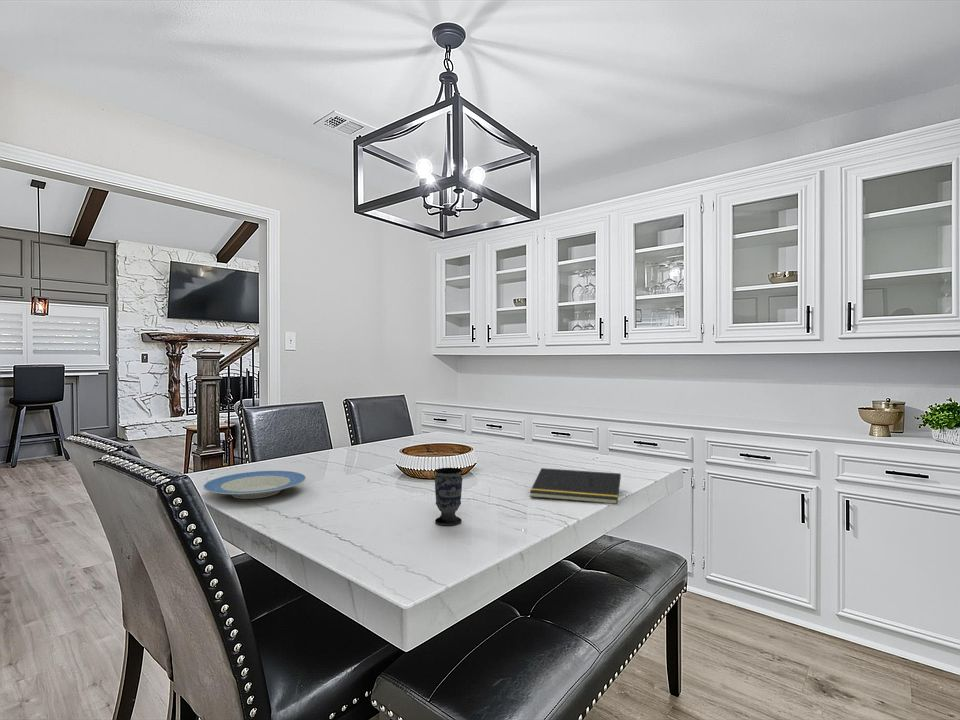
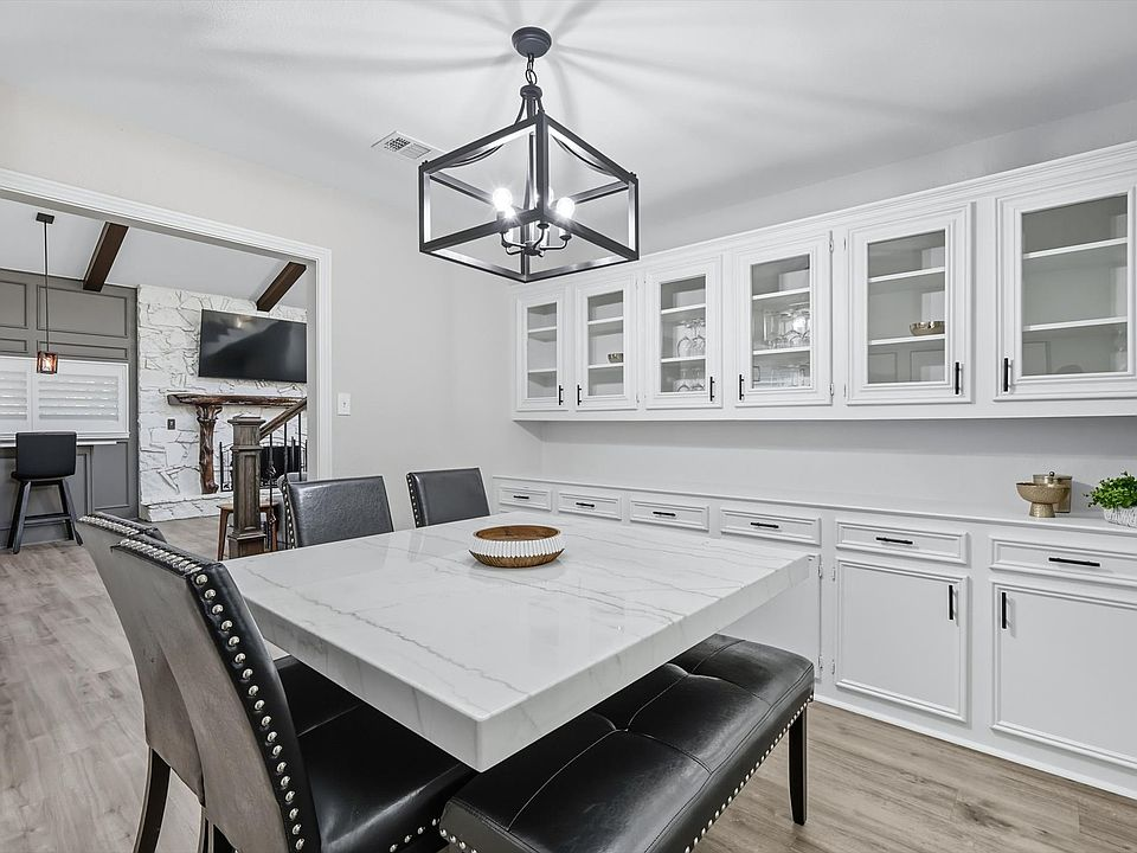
- plate [202,470,307,500]
- cup [434,467,464,526]
- notepad [529,467,622,505]
